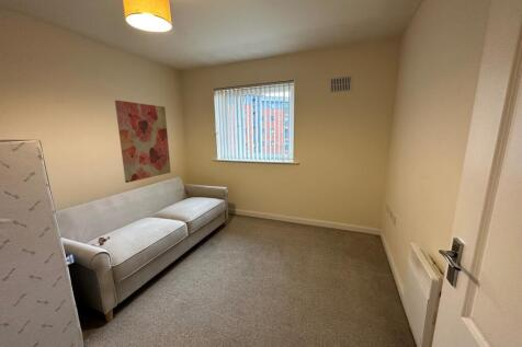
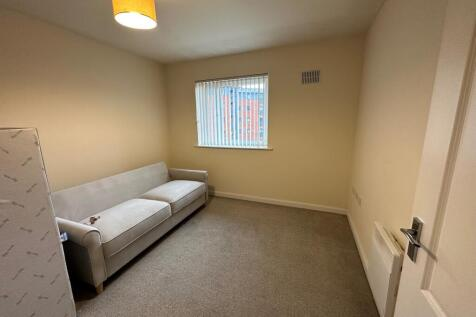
- wall art [114,100,172,184]
